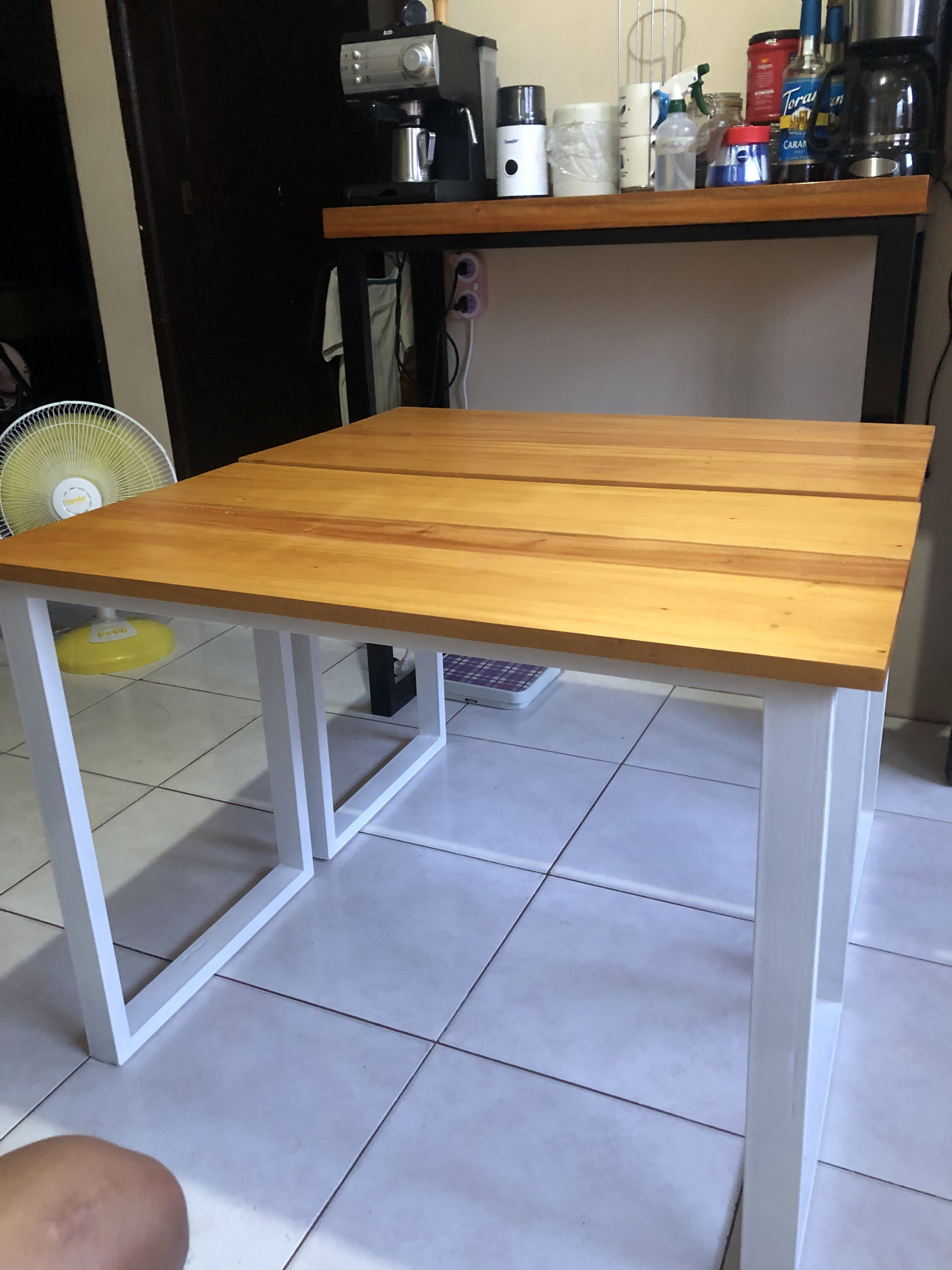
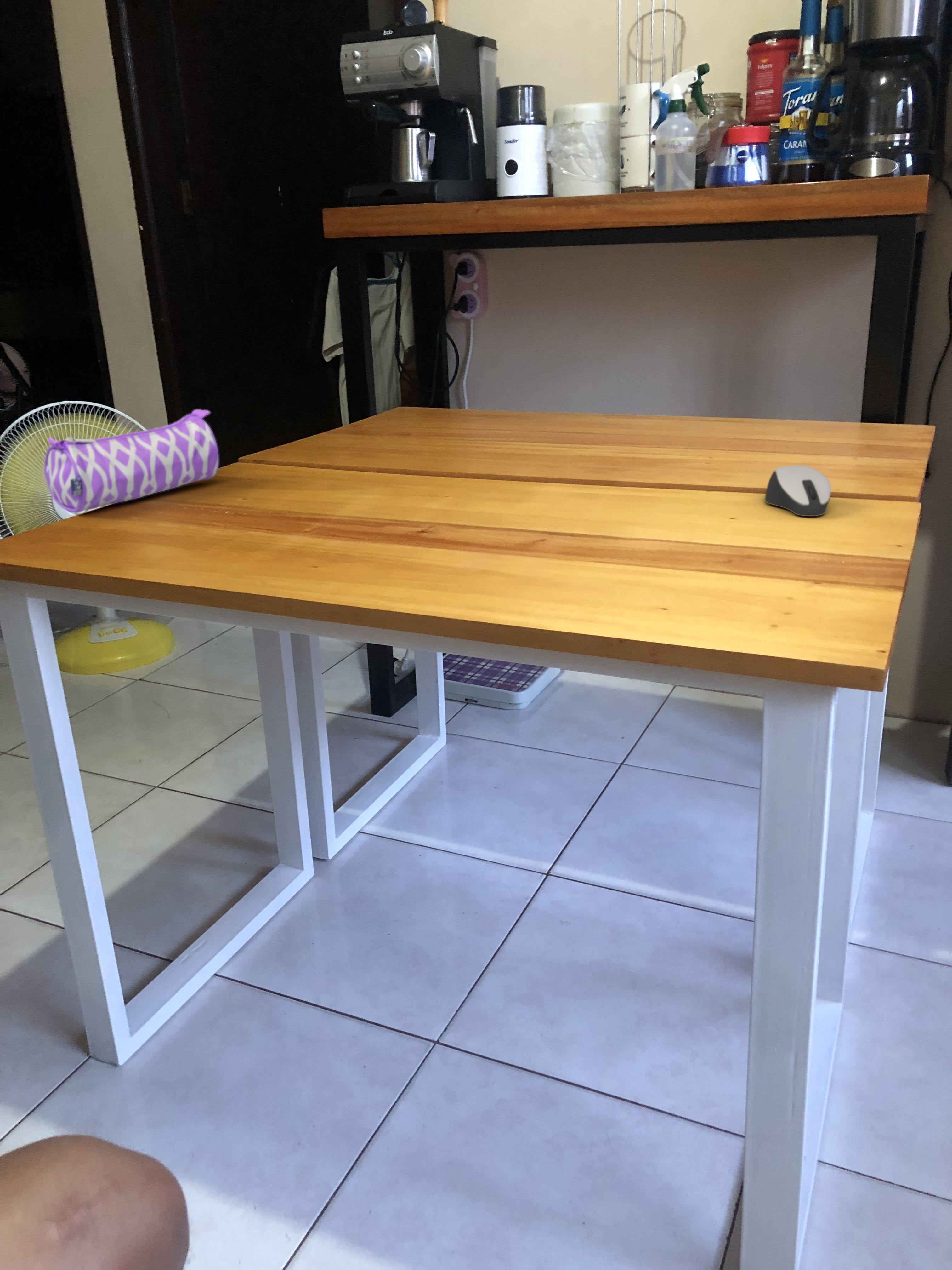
+ computer mouse [764,465,831,517]
+ pencil case [44,409,219,513]
